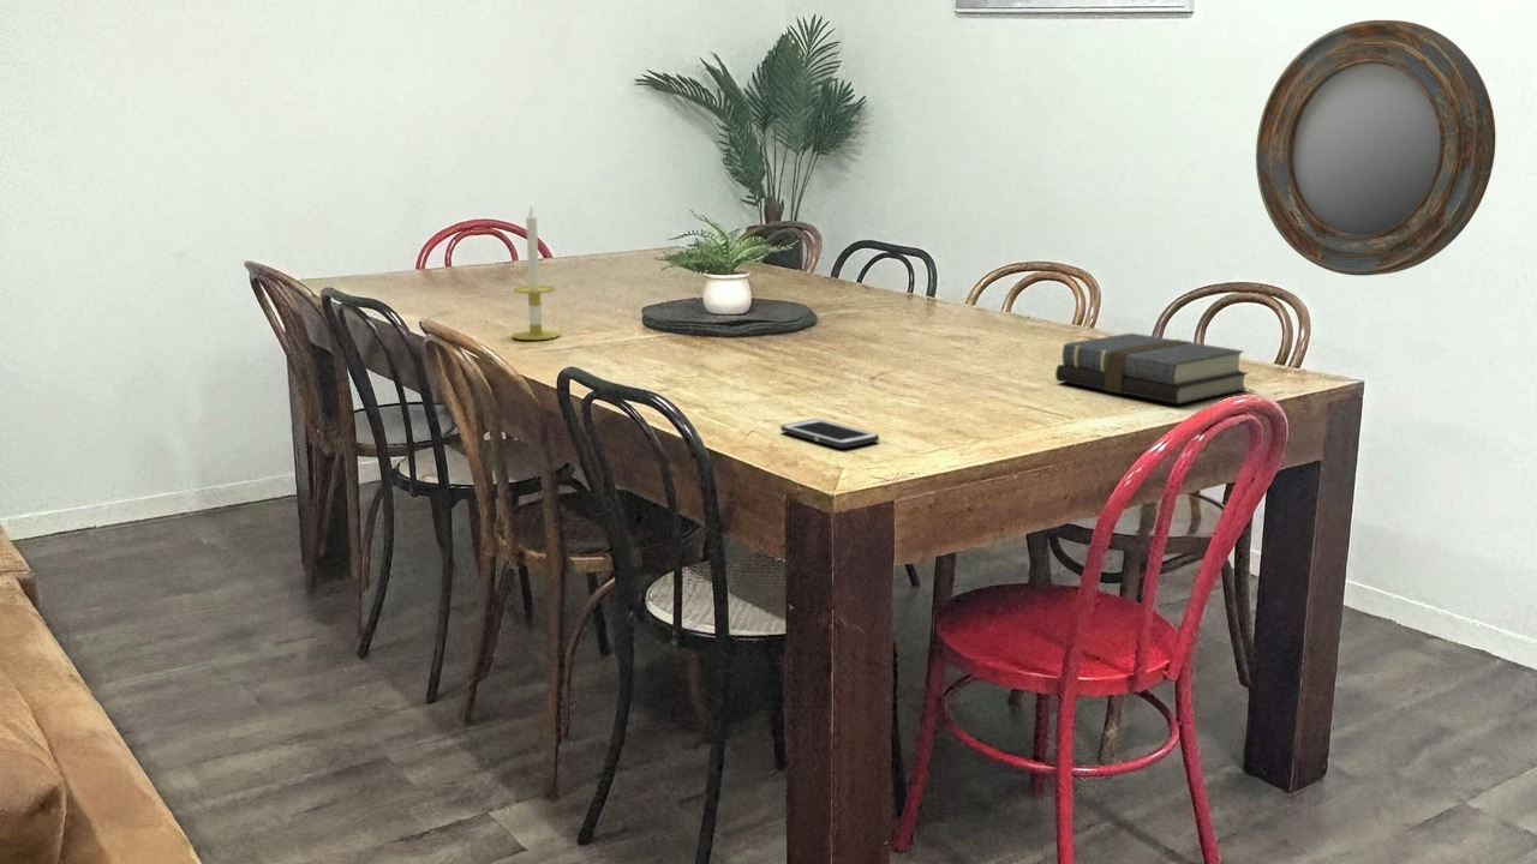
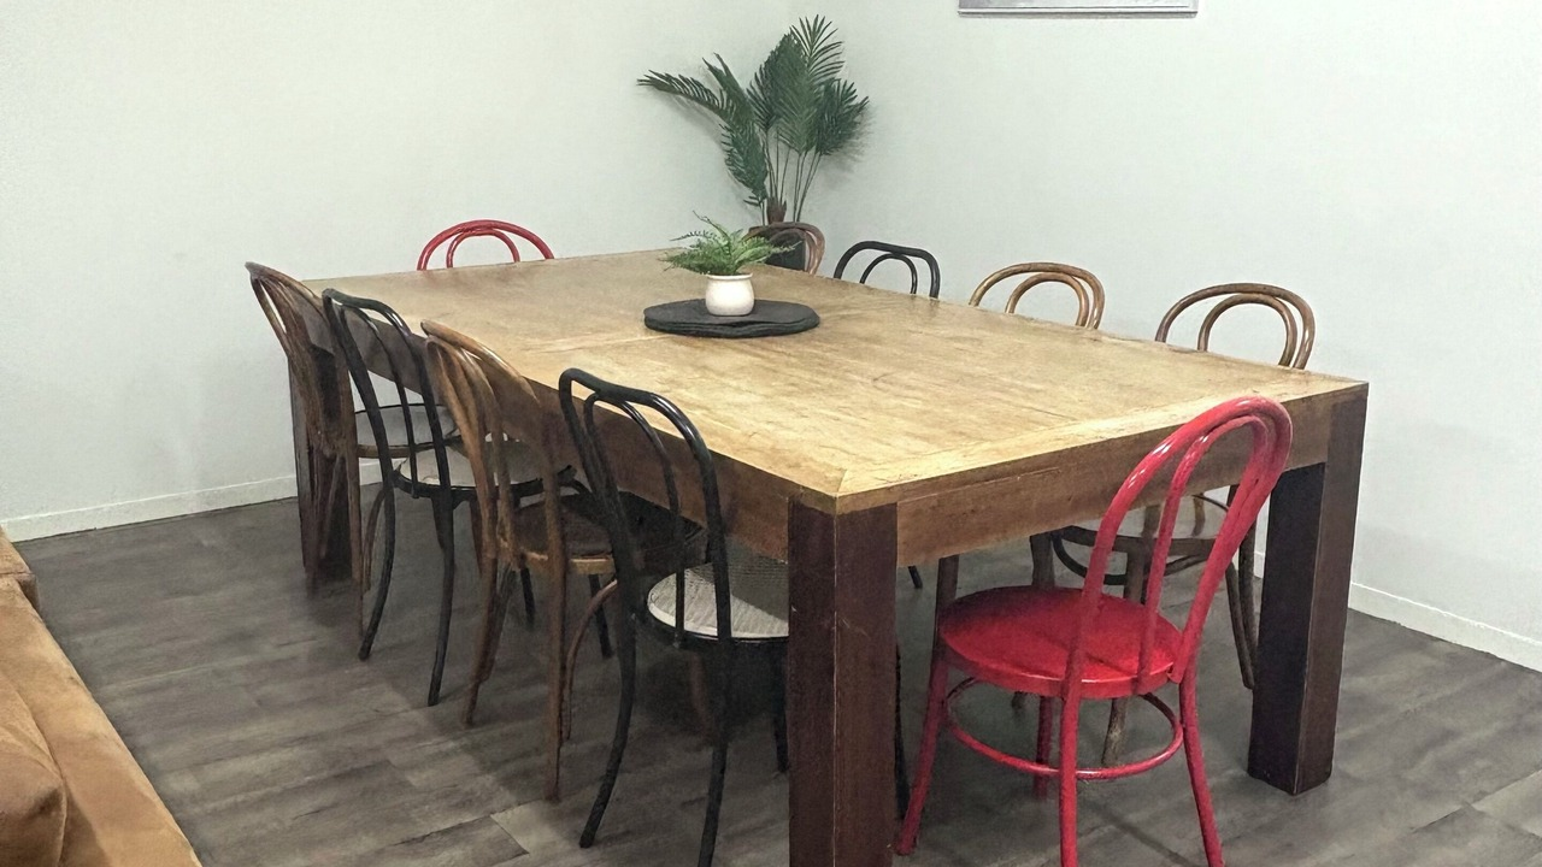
- home mirror [1255,19,1496,277]
- book [1054,332,1249,406]
- candle [510,206,562,341]
- cell phone [779,418,880,449]
